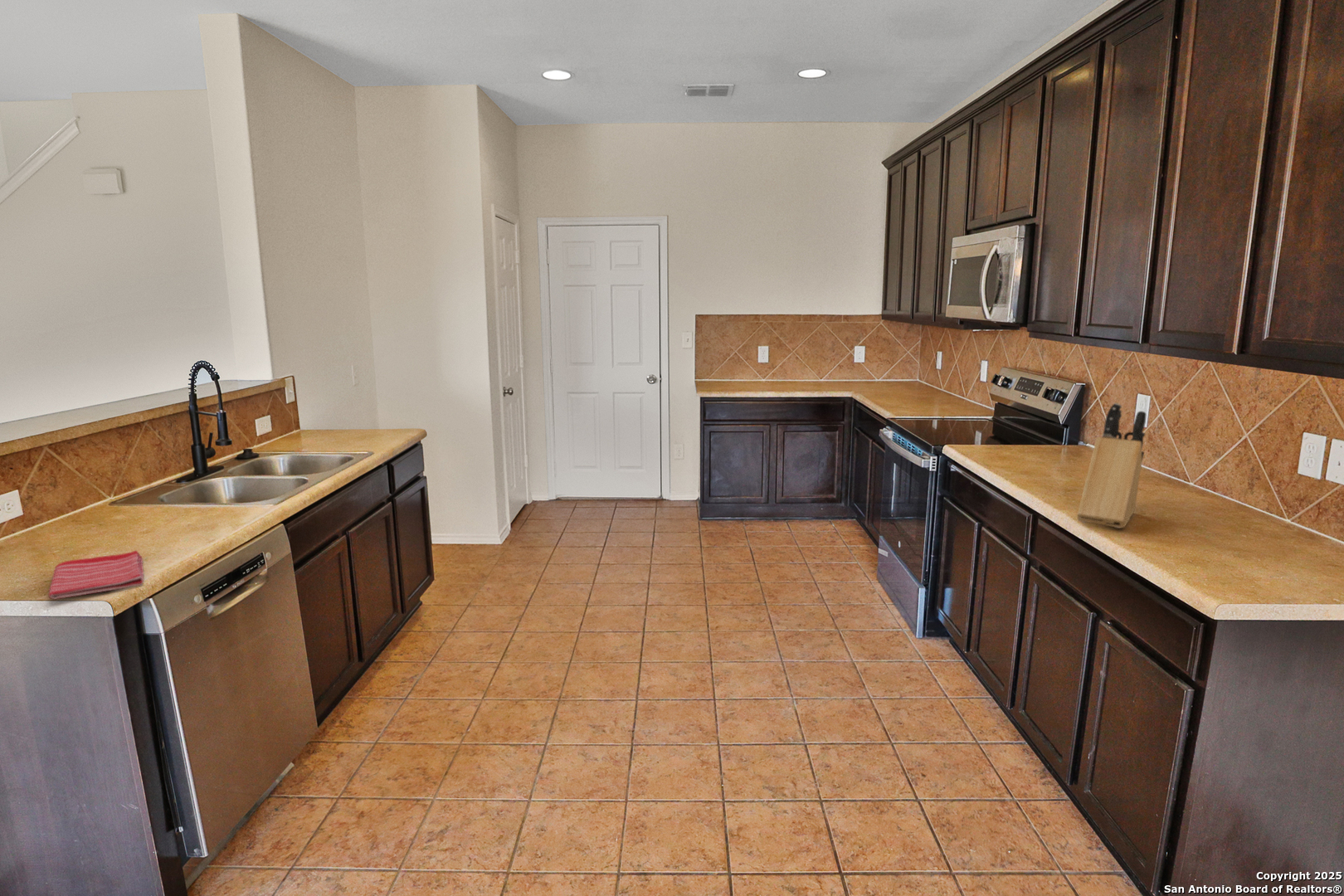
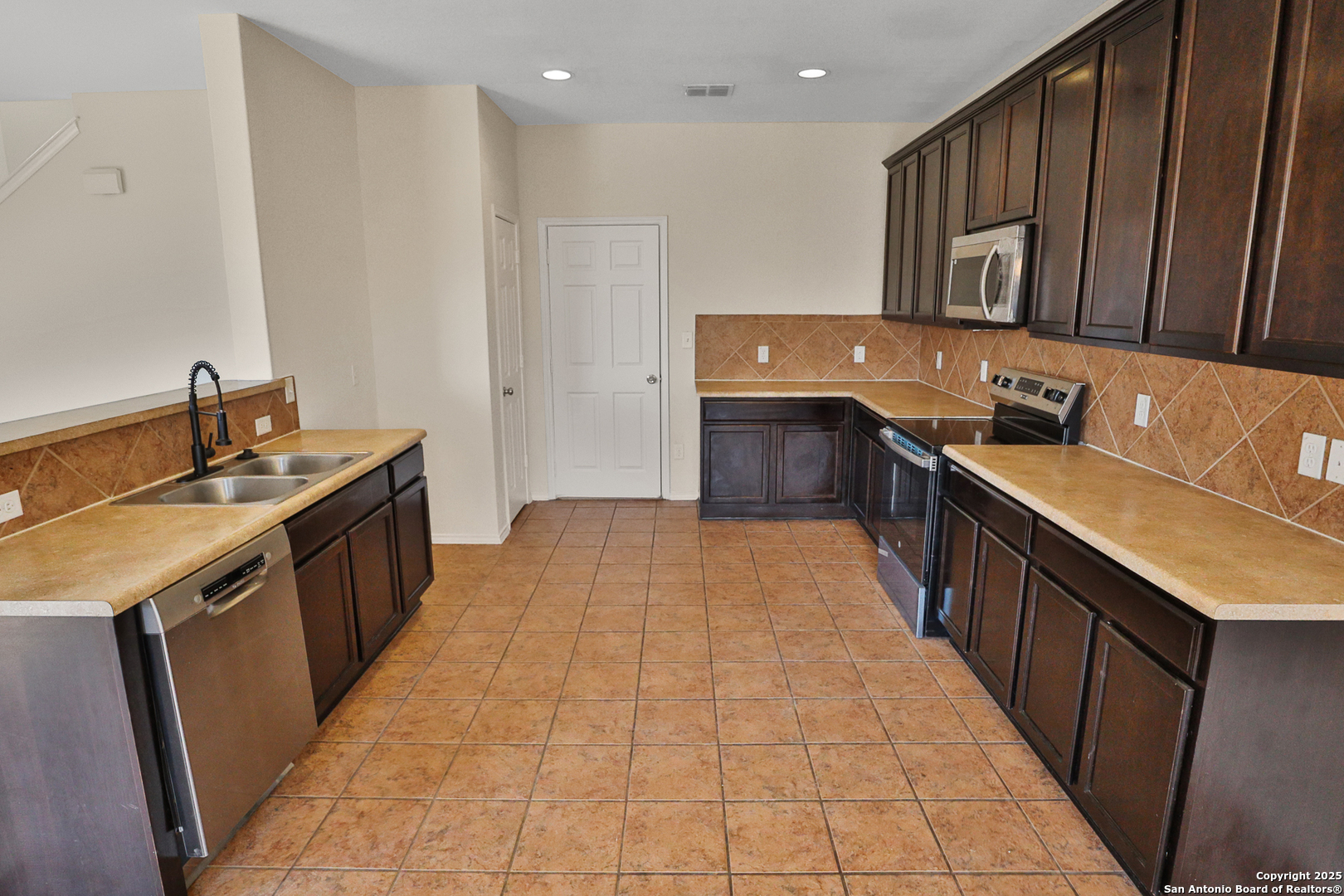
- knife block [1077,402,1147,529]
- dish towel [47,549,144,600]
